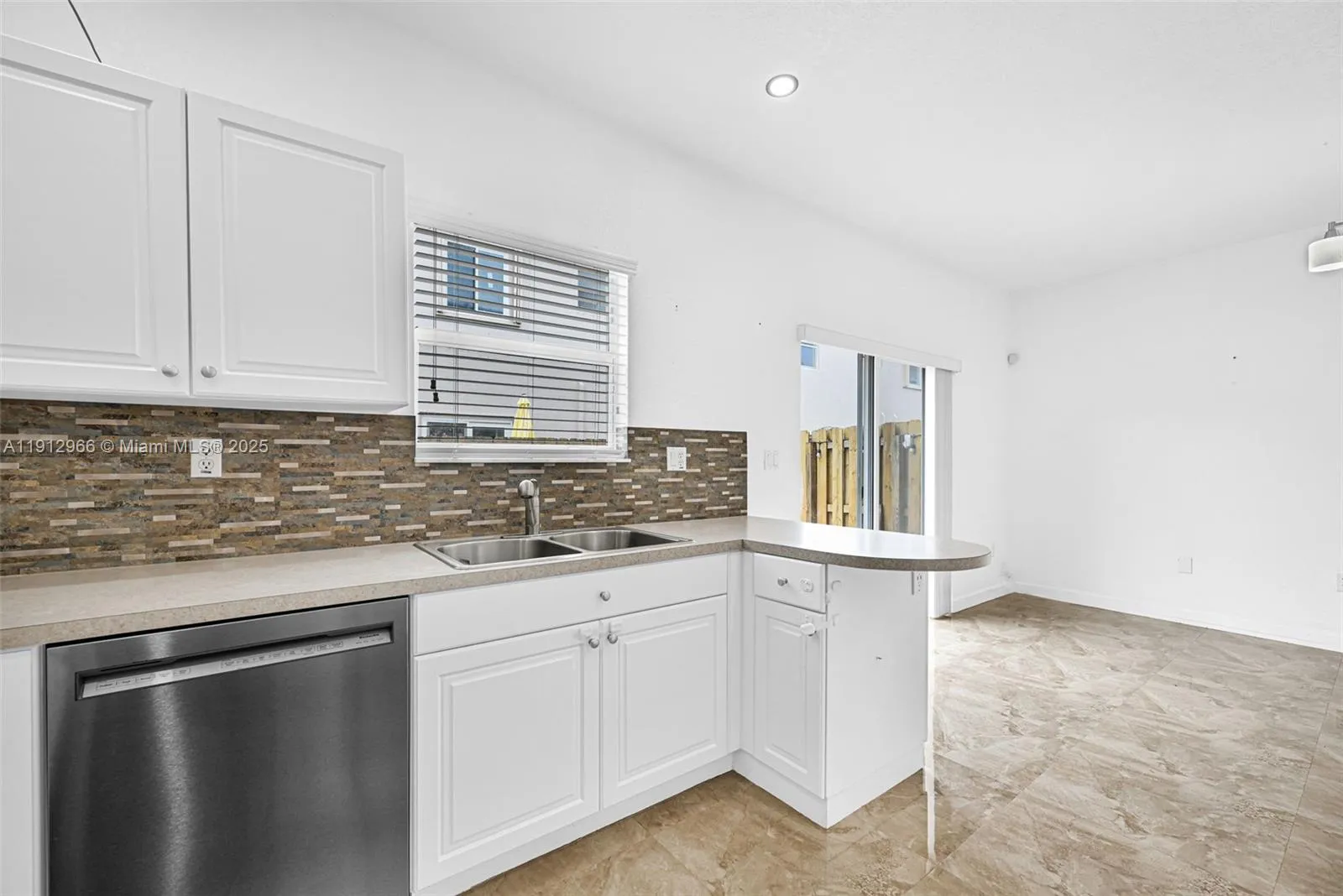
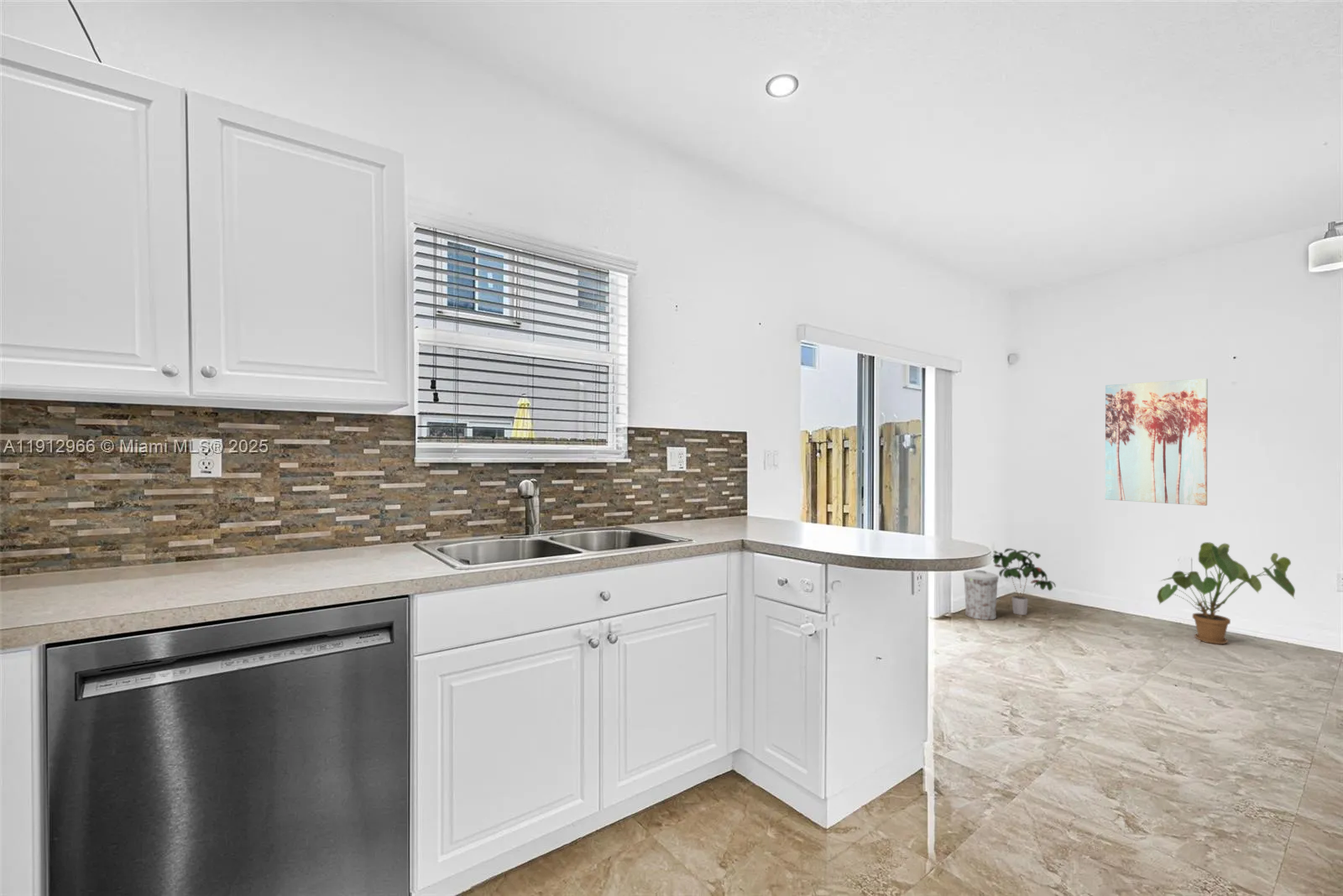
+ wall art [1105,378,1209,507]
+ potted plant [991,548,1057,616]
+ trash can [963,570,1000,621]
+ house plant [1156,541,1296,645]
